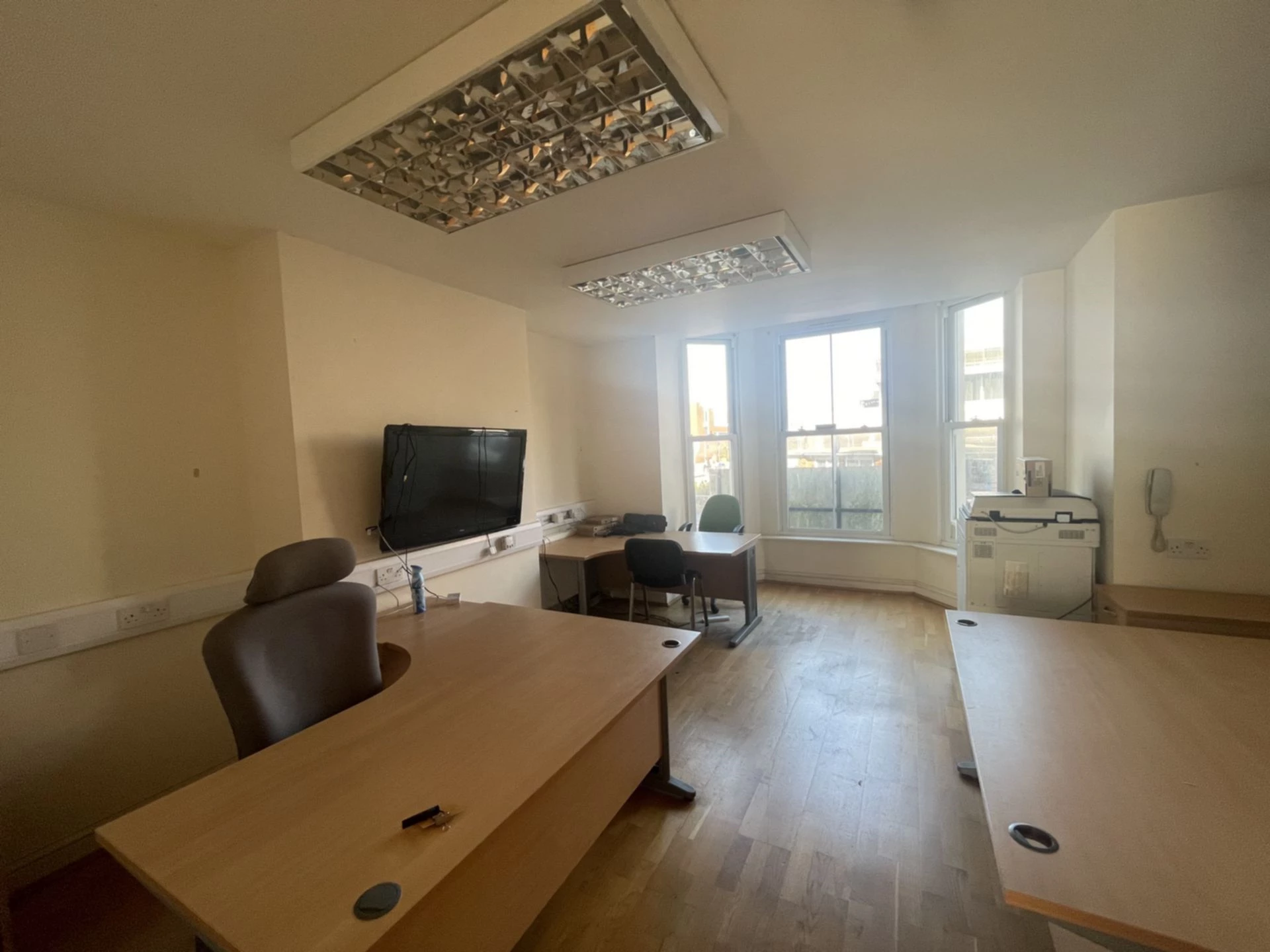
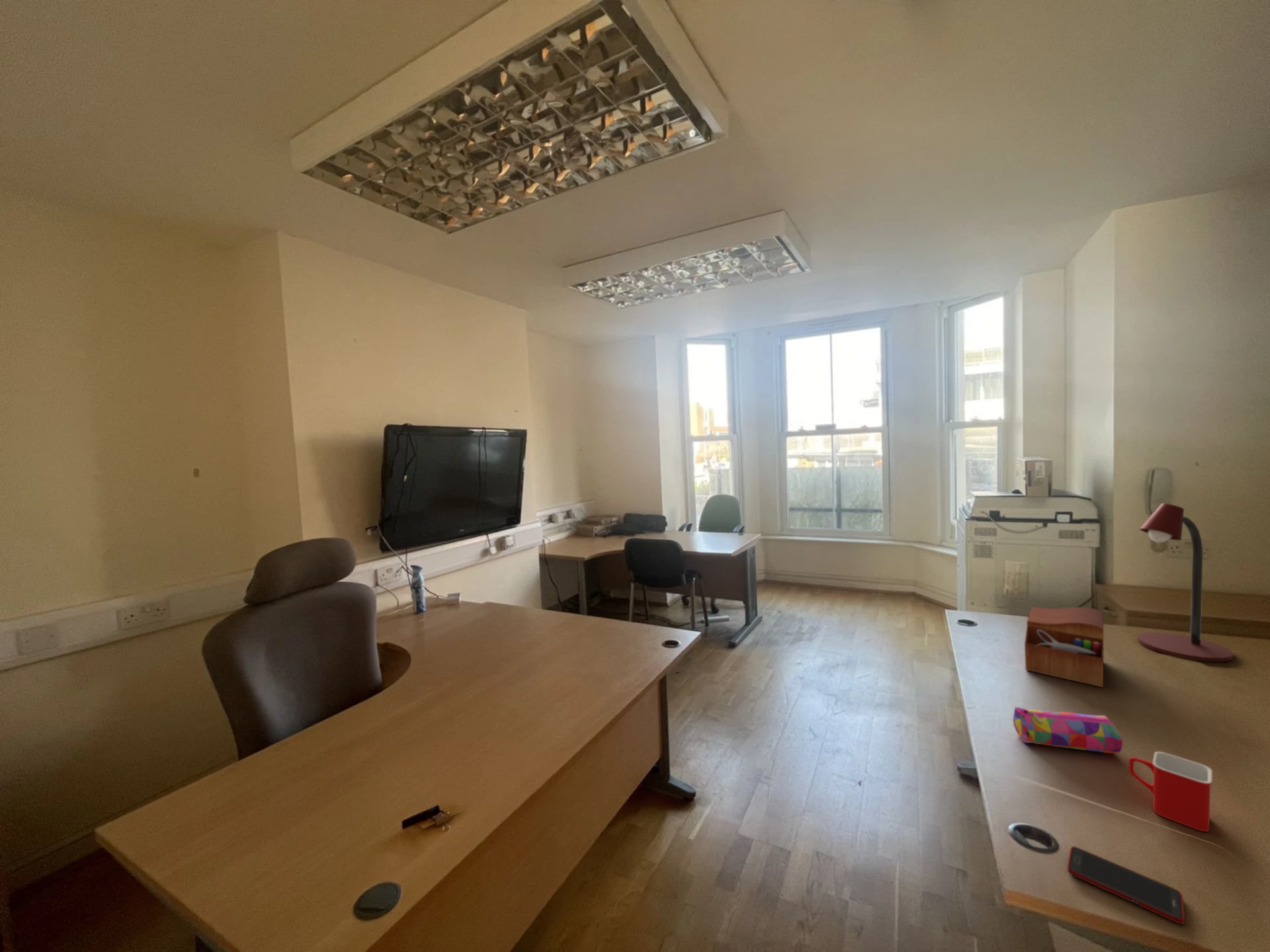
+ mug [1128,751,1212,832]
+ desk lamp [1137,503,1234,662]
+ cell phone [1067,846,1185,925]
+ sewing box [1024,606,1105,688]
+ pencil case [1013,706,1124,754]
